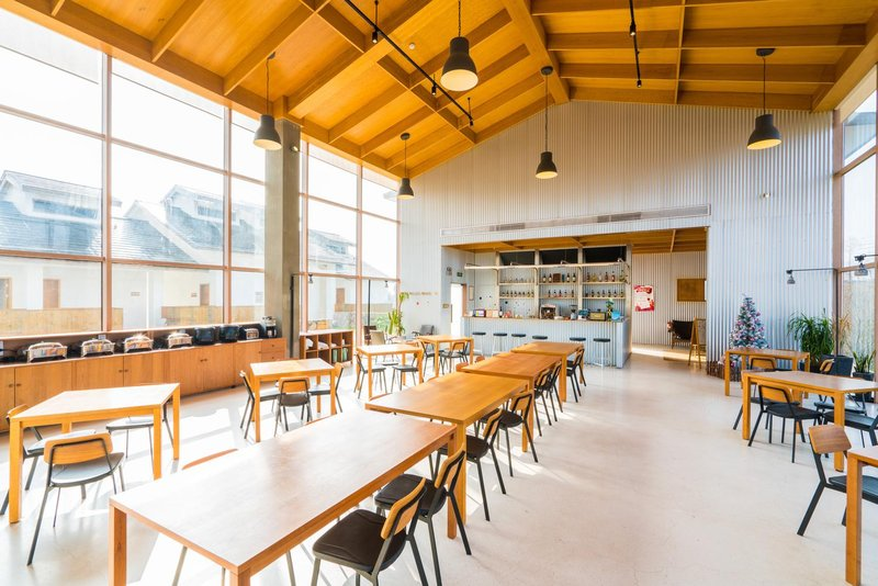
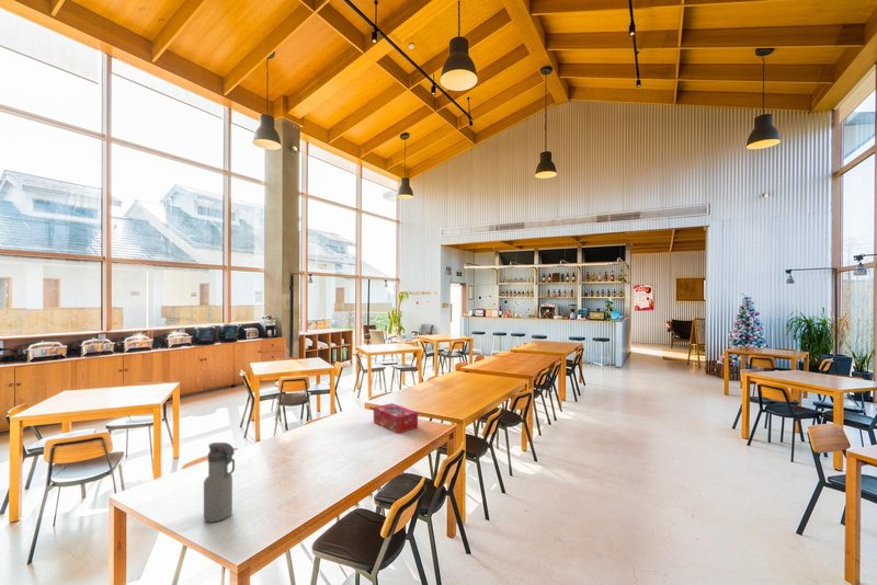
+ water bottle [203,441,236,524]
+ tissue box [373,402,419,435]
